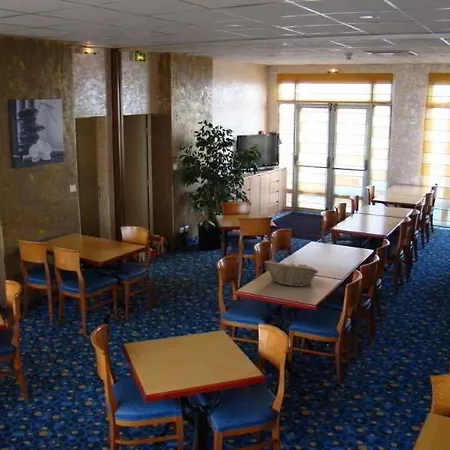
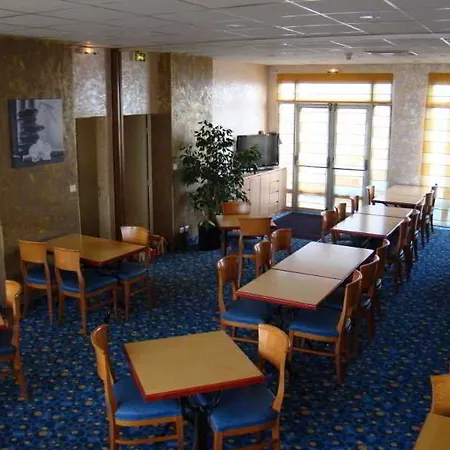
- fruit basket [263,260,320,288]
